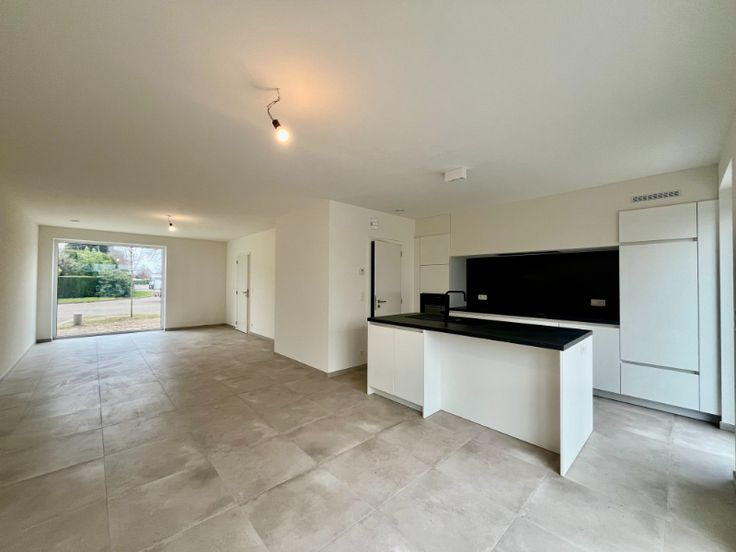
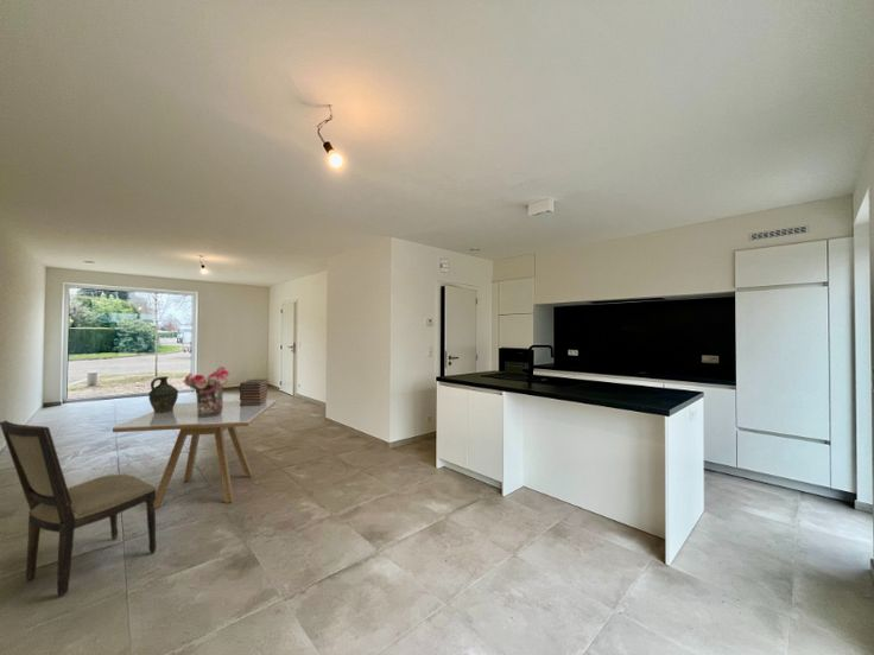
+ dining chair [0,419,158,597]
+ bouquet [182,365,230,416]
+ dining table [112,399,277,510]
+ ceramic jug [147,375,179,413]
+ book stack [239,377,270,406]
